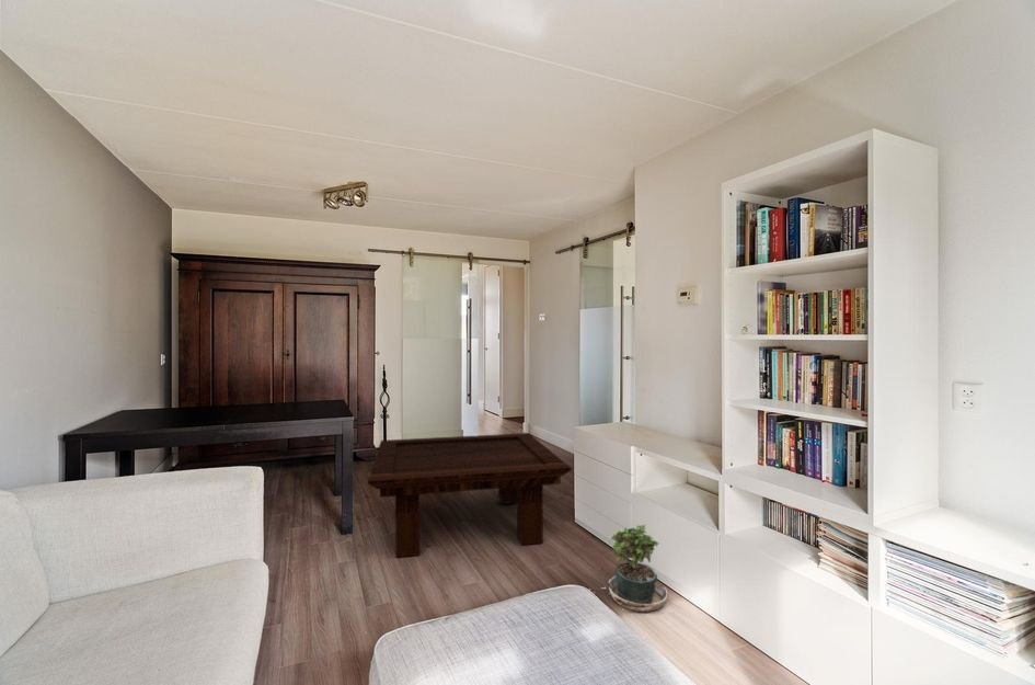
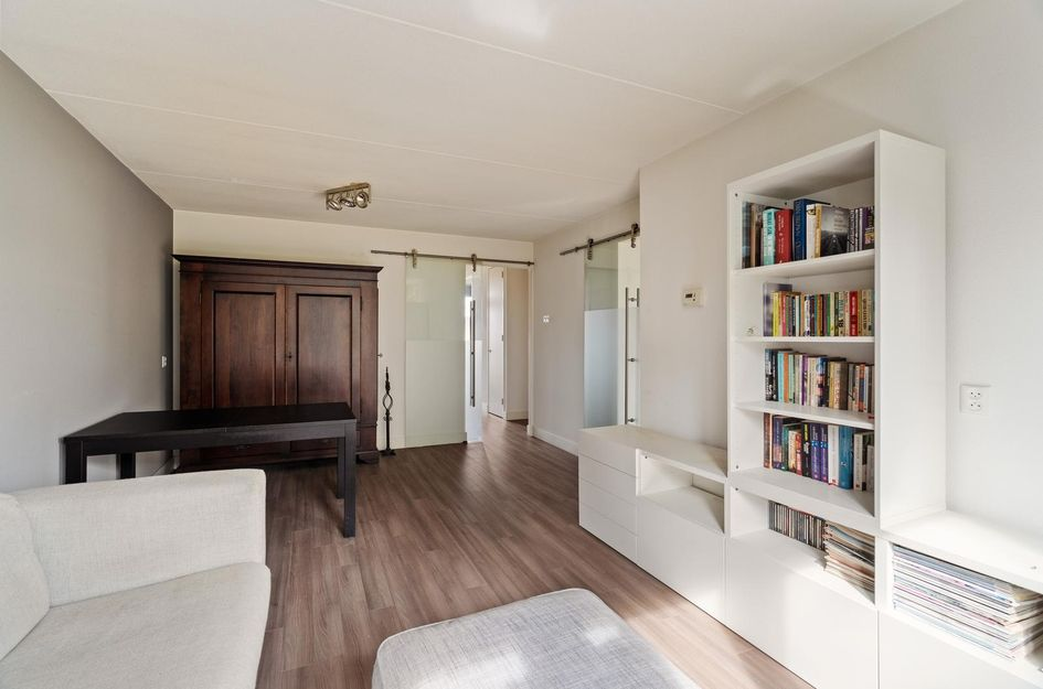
- coffee table [367,432,573,558]
- potted plant [588,524,669,614]
